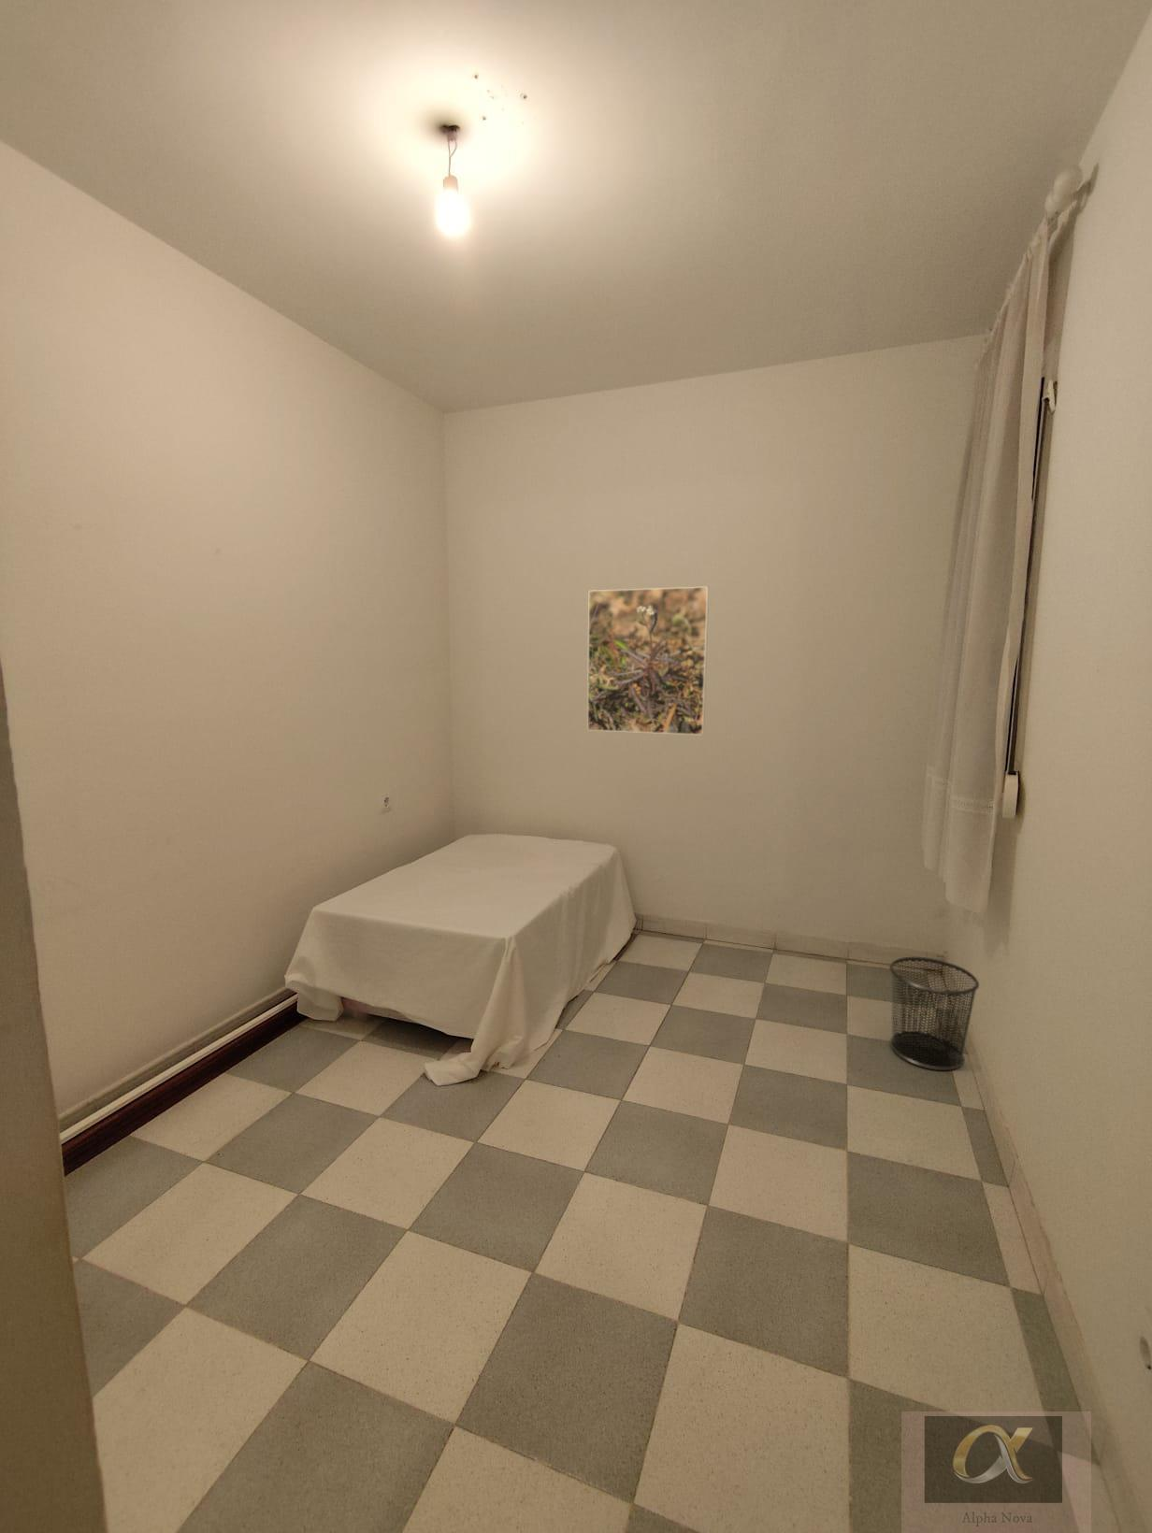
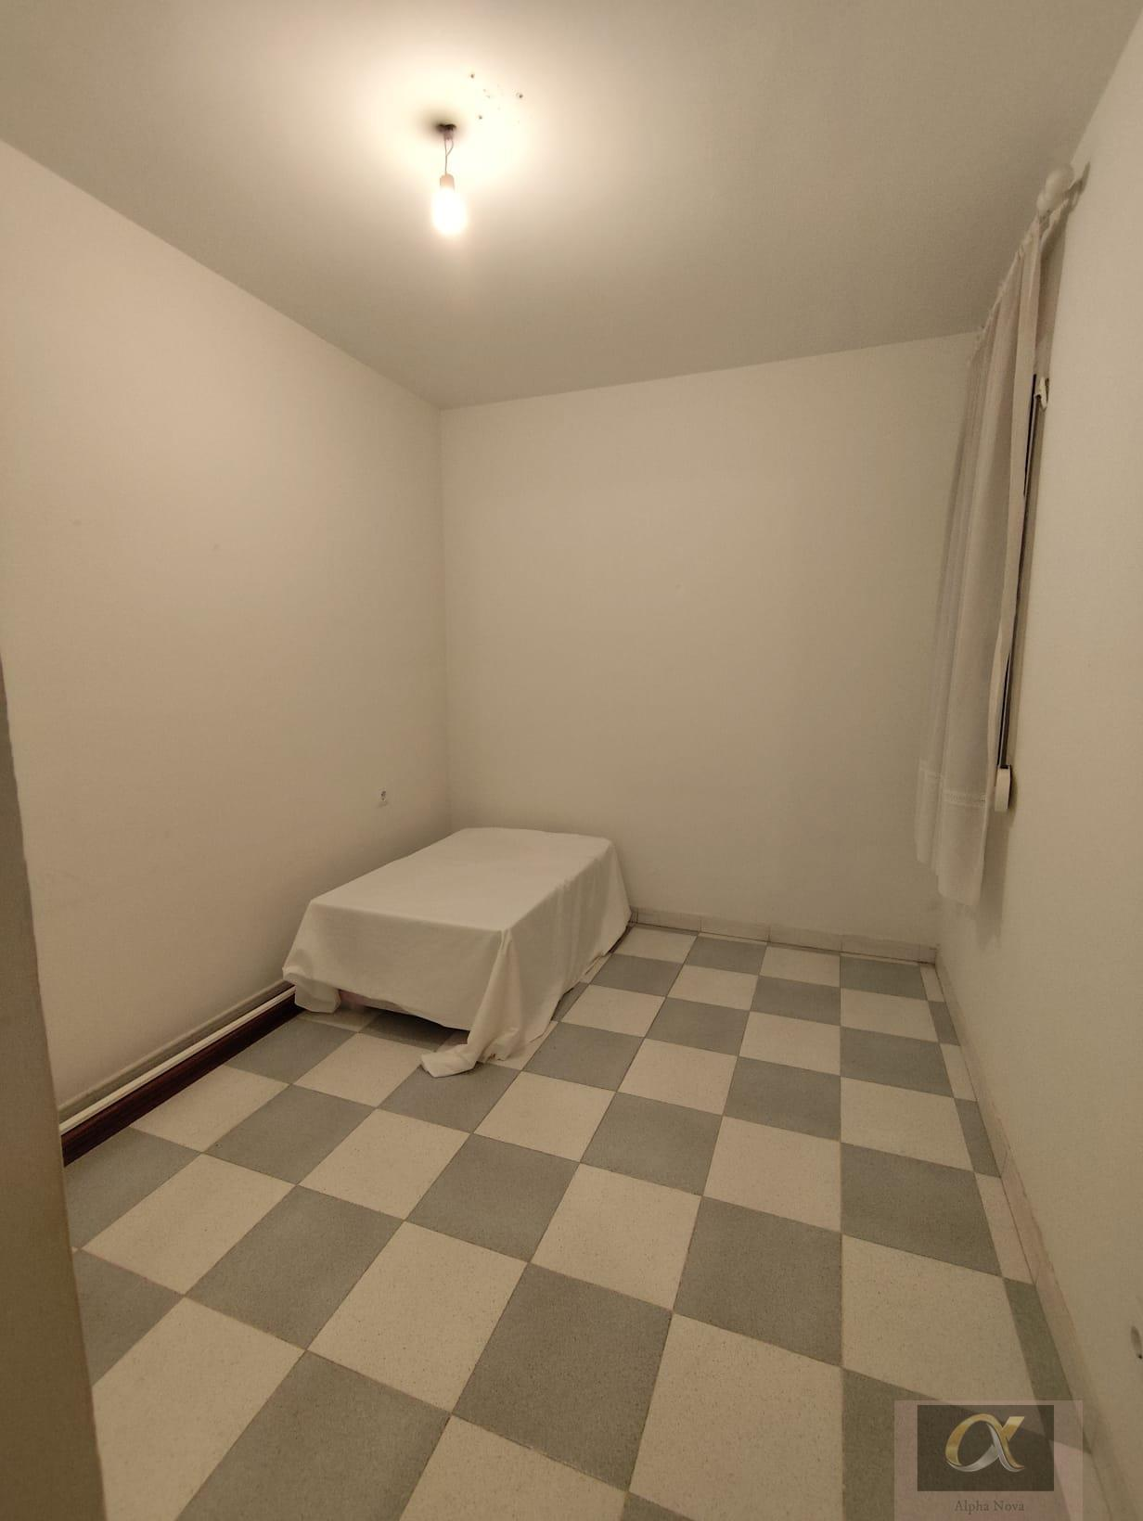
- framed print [587,586,710,736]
- waste bin [888,956,980,1071]
